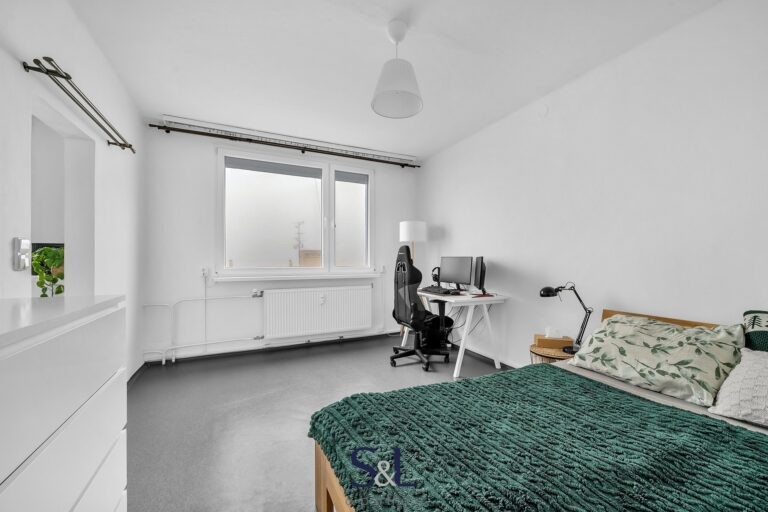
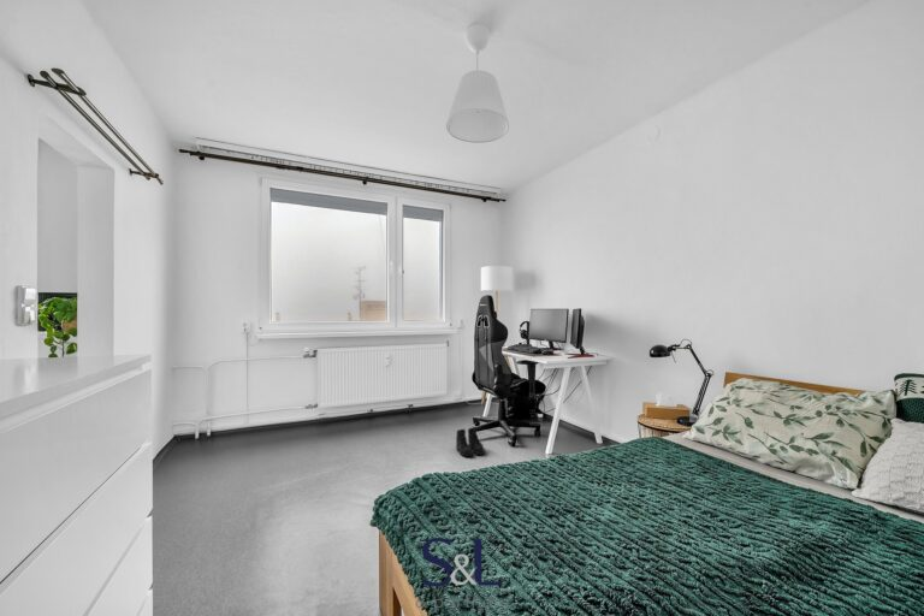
+ boots [455,427,486,458]
